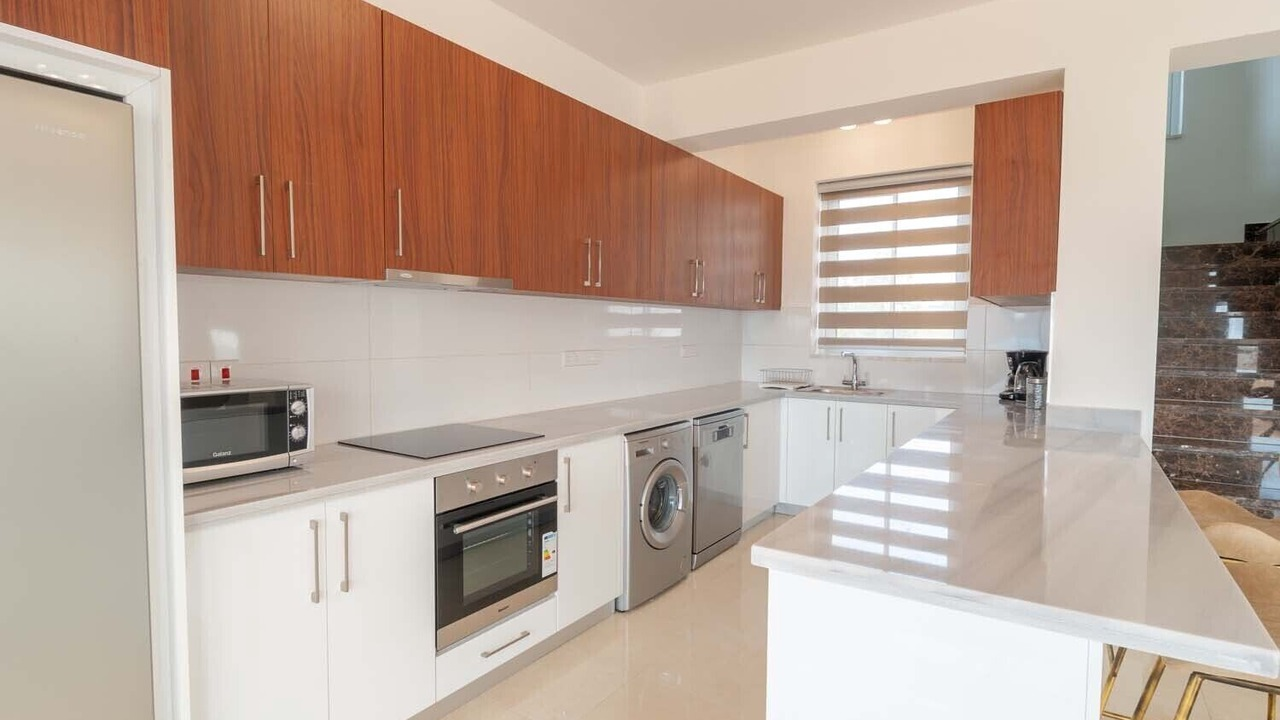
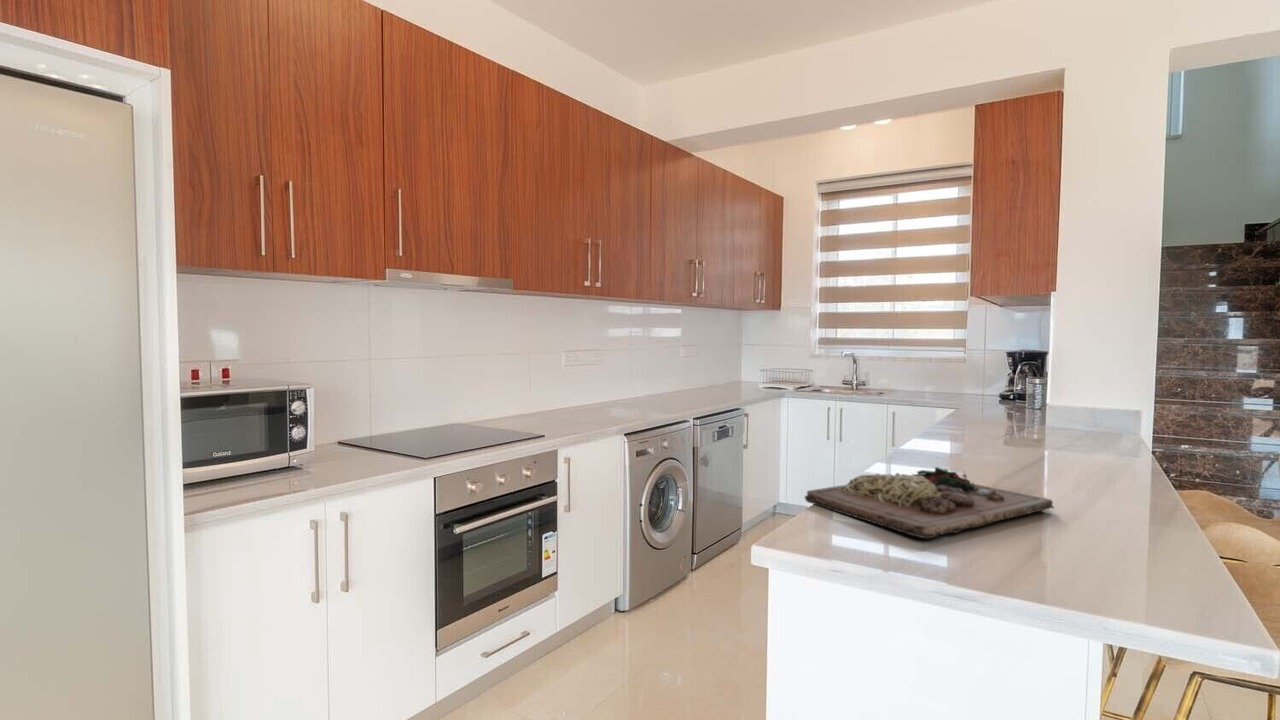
+ cutting board [804,466,1055,540]
